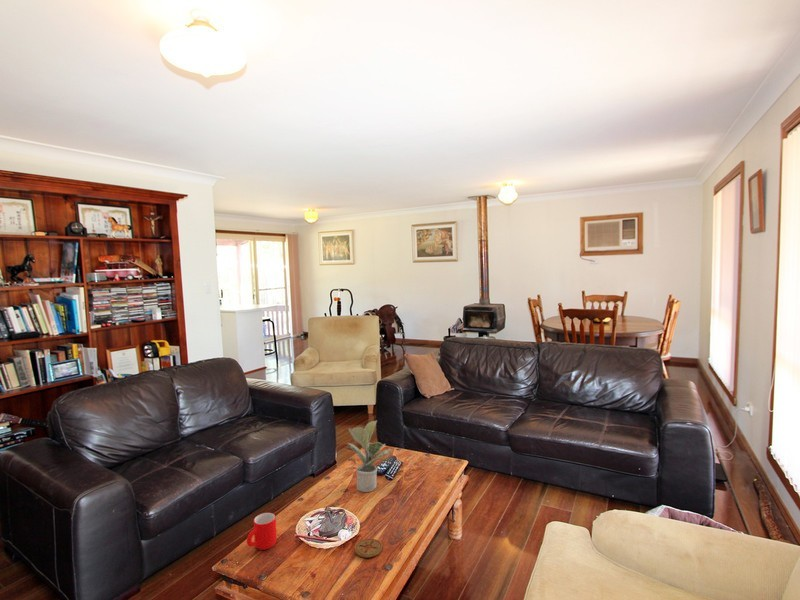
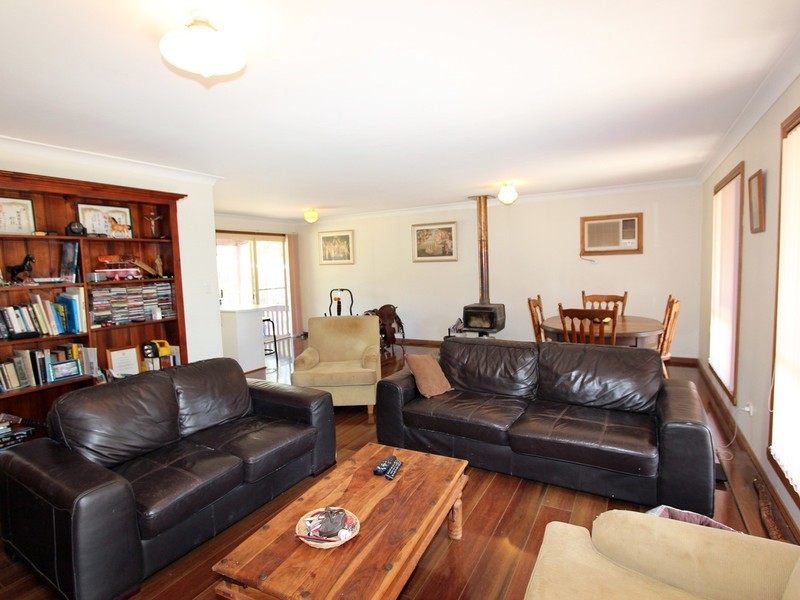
- coaster [354,538,383,559]
- mug [246,512,278,551]
- potted plant [347,420,391,493]
